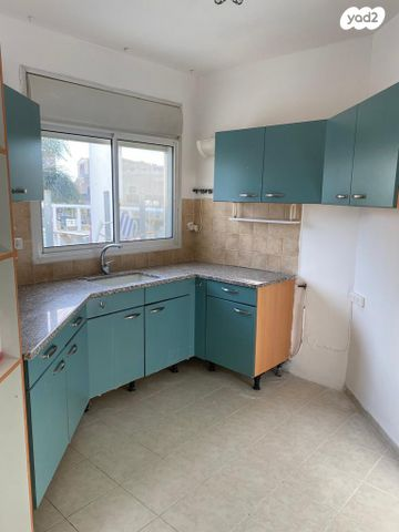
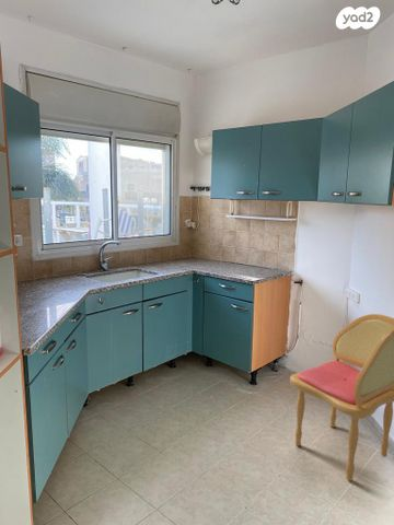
+ dining chair [289,313,394,481]
